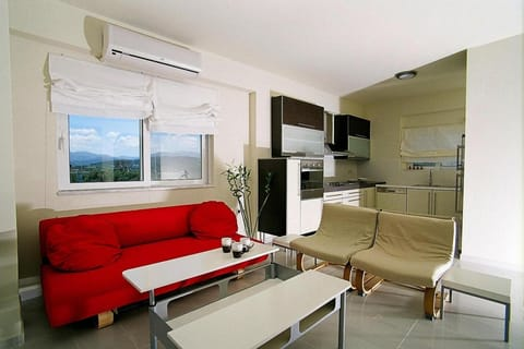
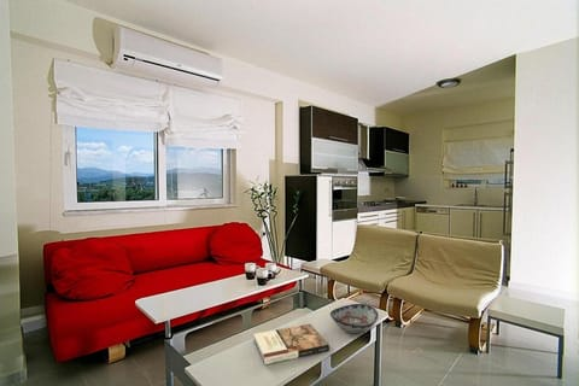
+ book [253,323,331,367]
+ decorative bowl [329,303,380,334]
